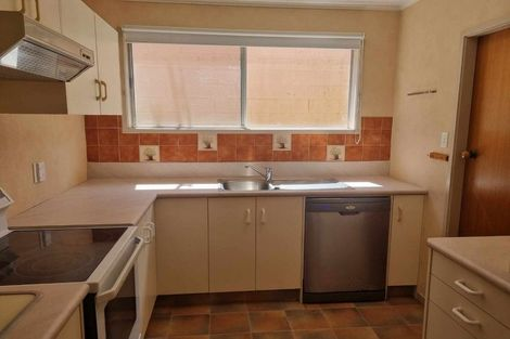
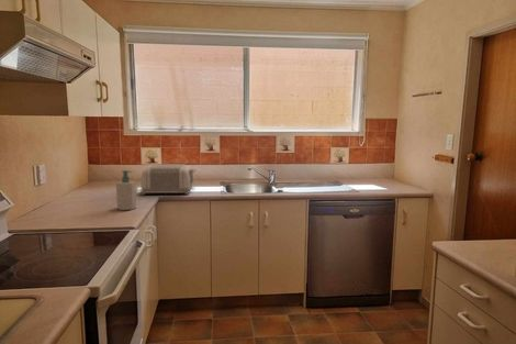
+ toaster [139,164,198,196]
+ soap bottle [115,169,137,211]
